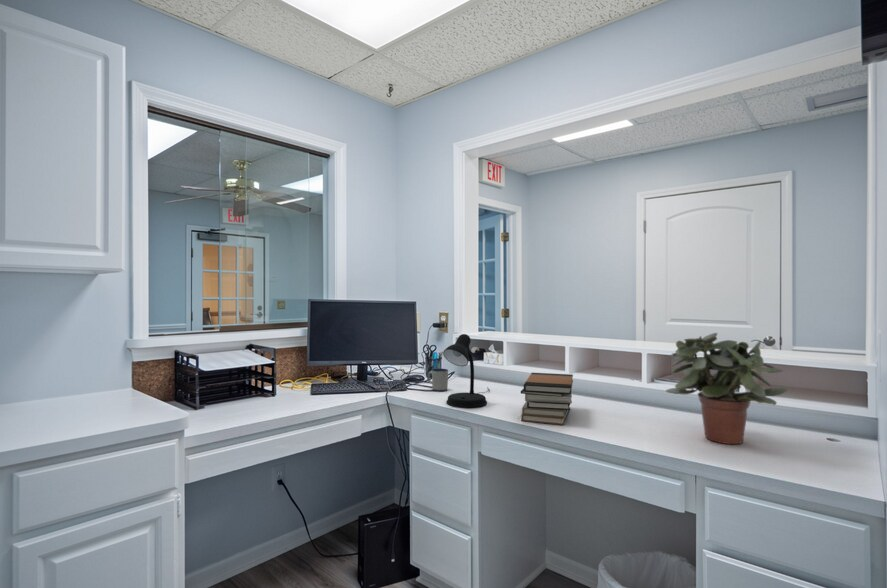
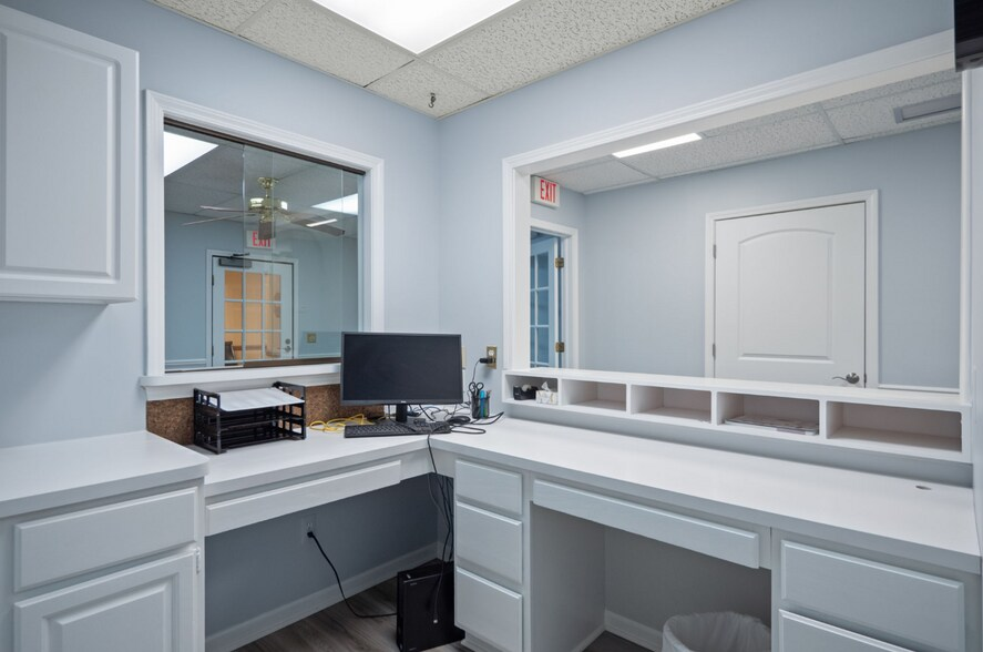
- mug [426,368,449,392]
- book stack [520,372,574,426]
- potted plant [665,332,789,445]
- desk lamp [442,333,491,409]
